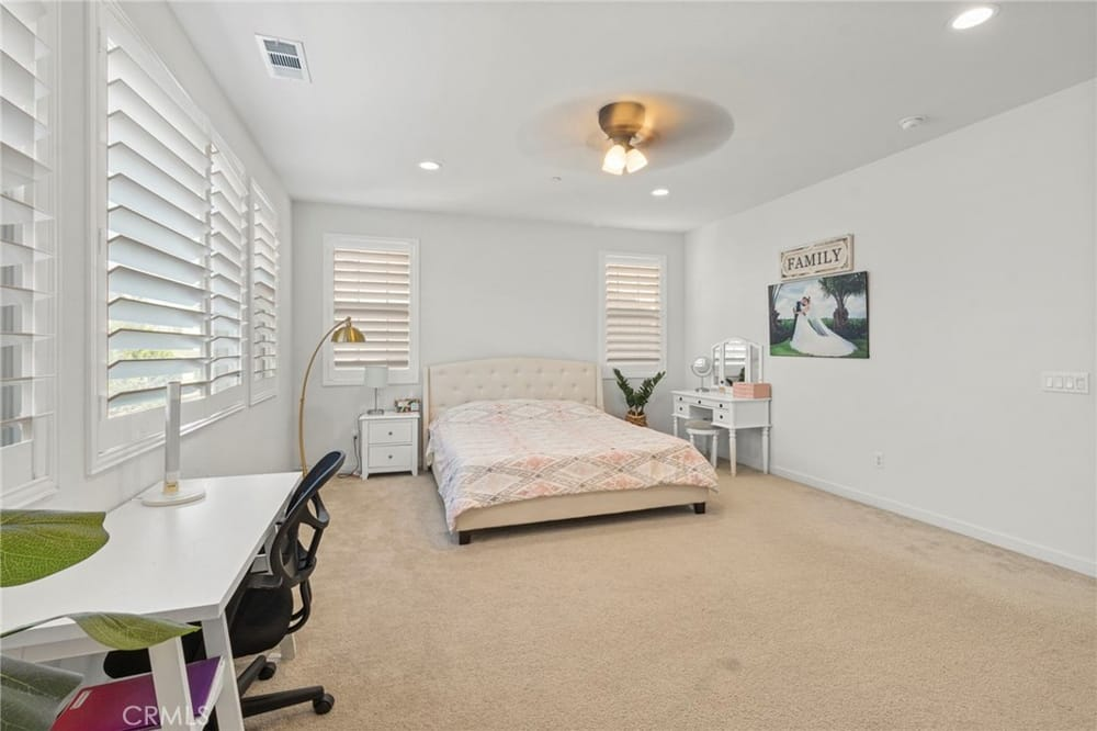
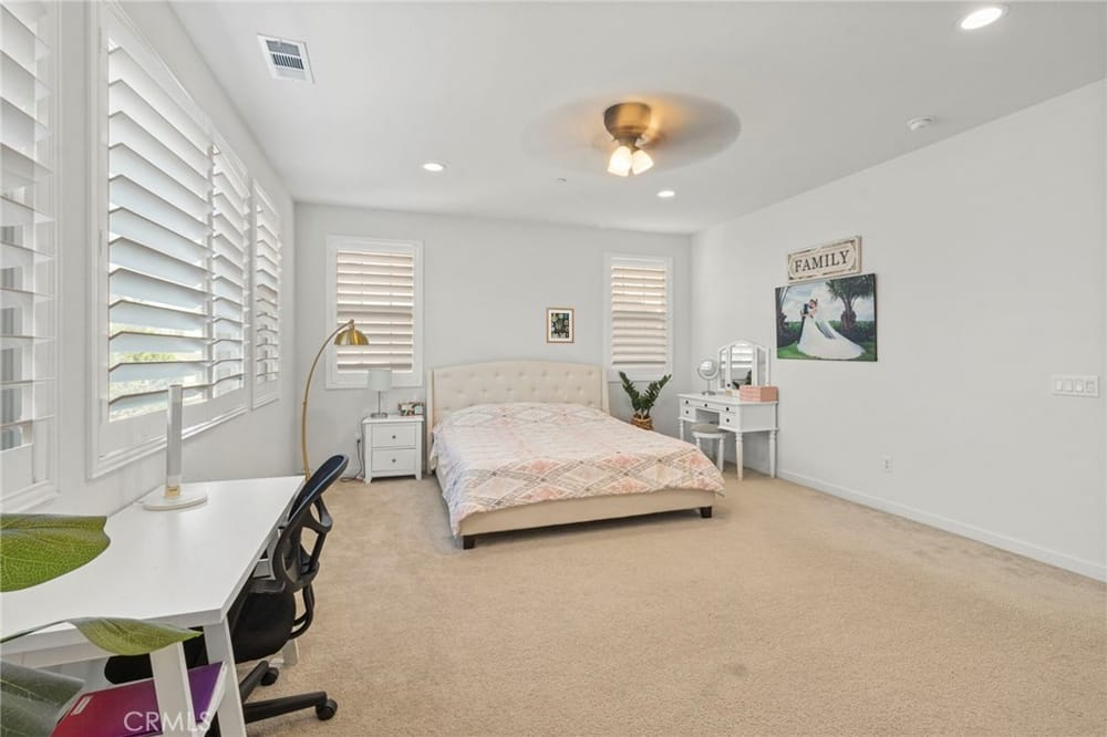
+ wall art [546,307,575,344]
